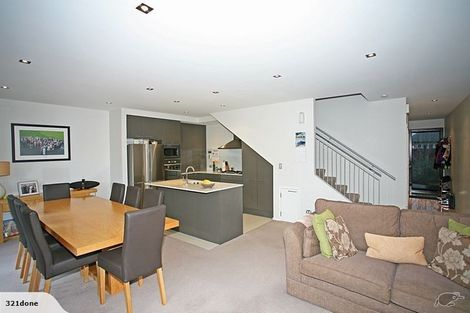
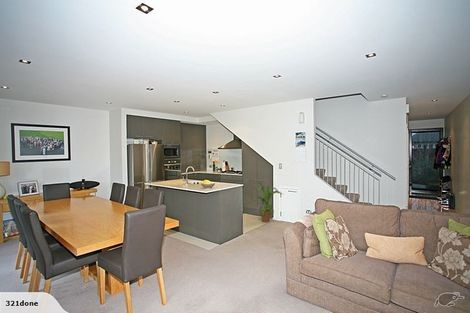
+ house plant [252,181,283,223]
